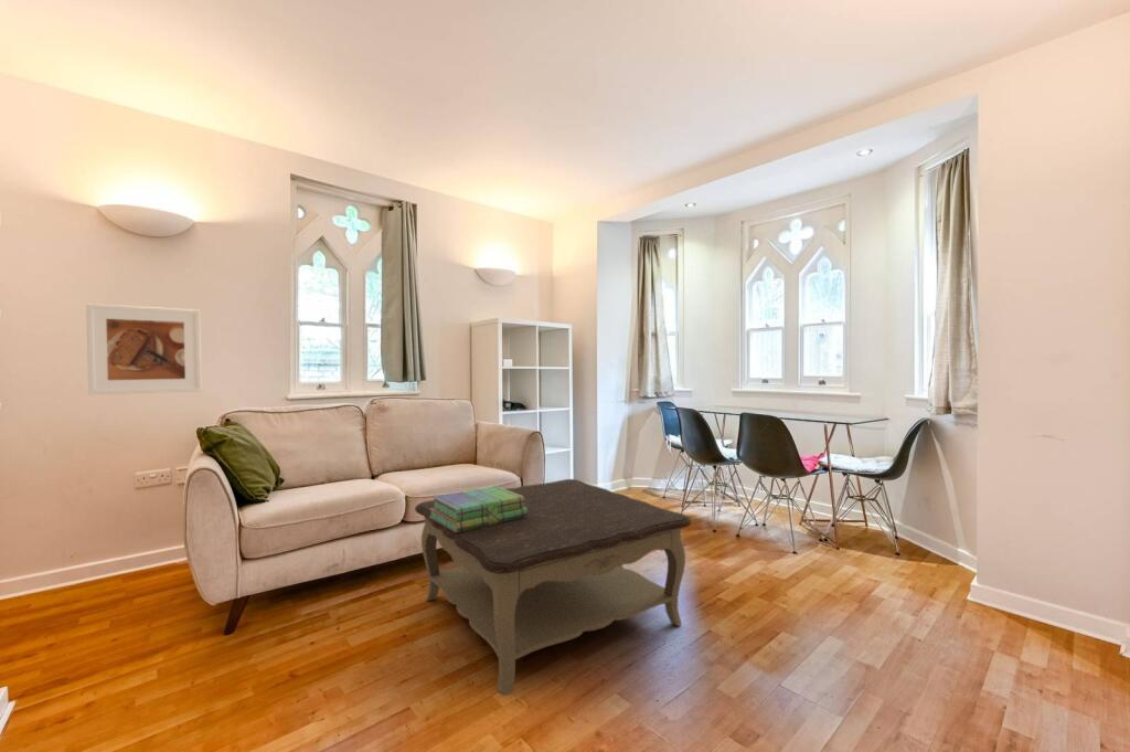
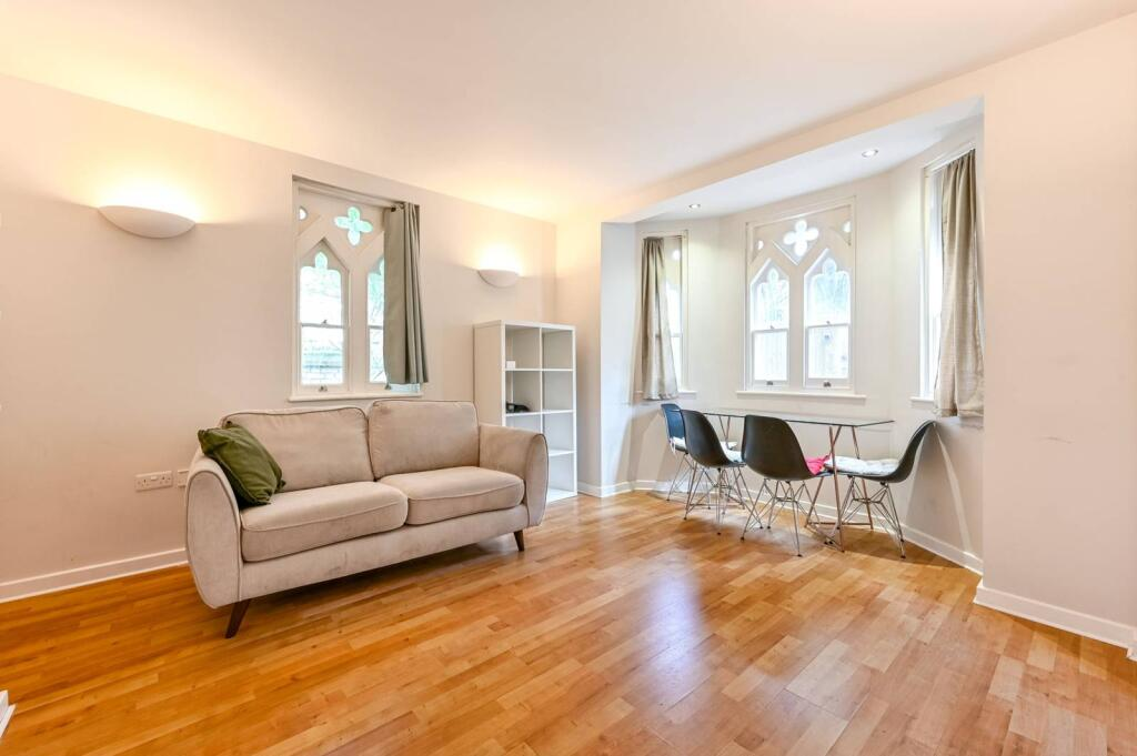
- stack of books [429,485,527,532]
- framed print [85,303,203,396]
- coffee table [414,478,693,697]
